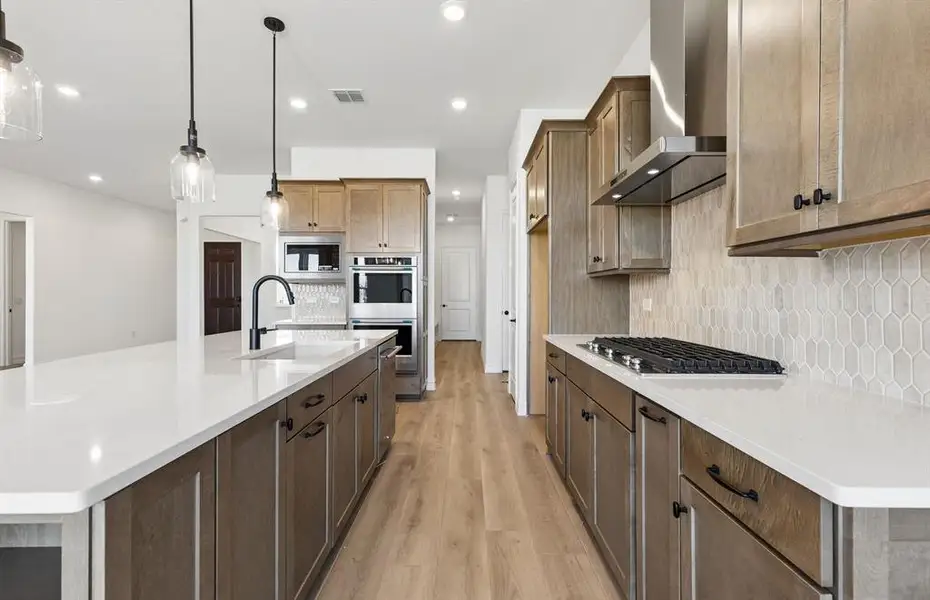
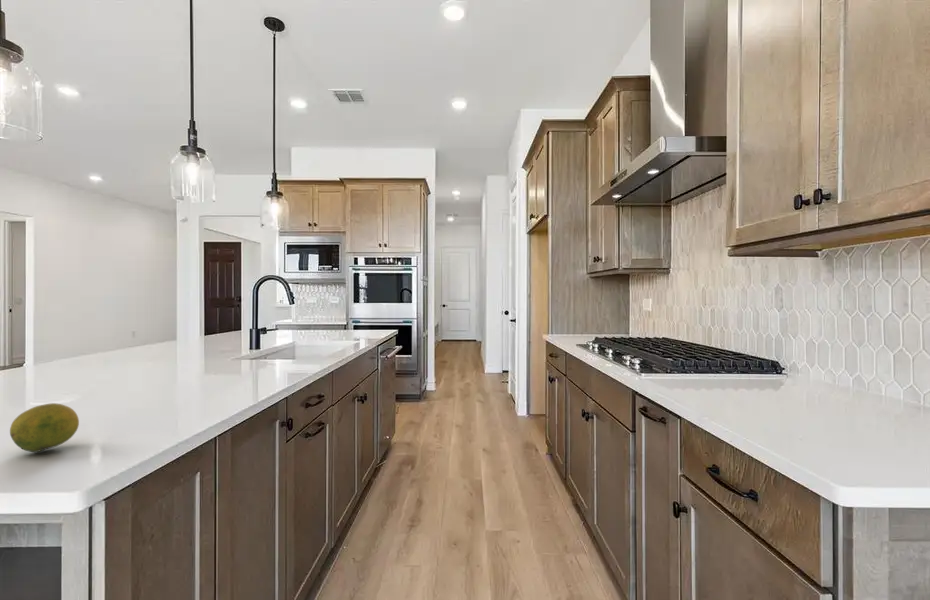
+ fruit [9,402,80,453]
